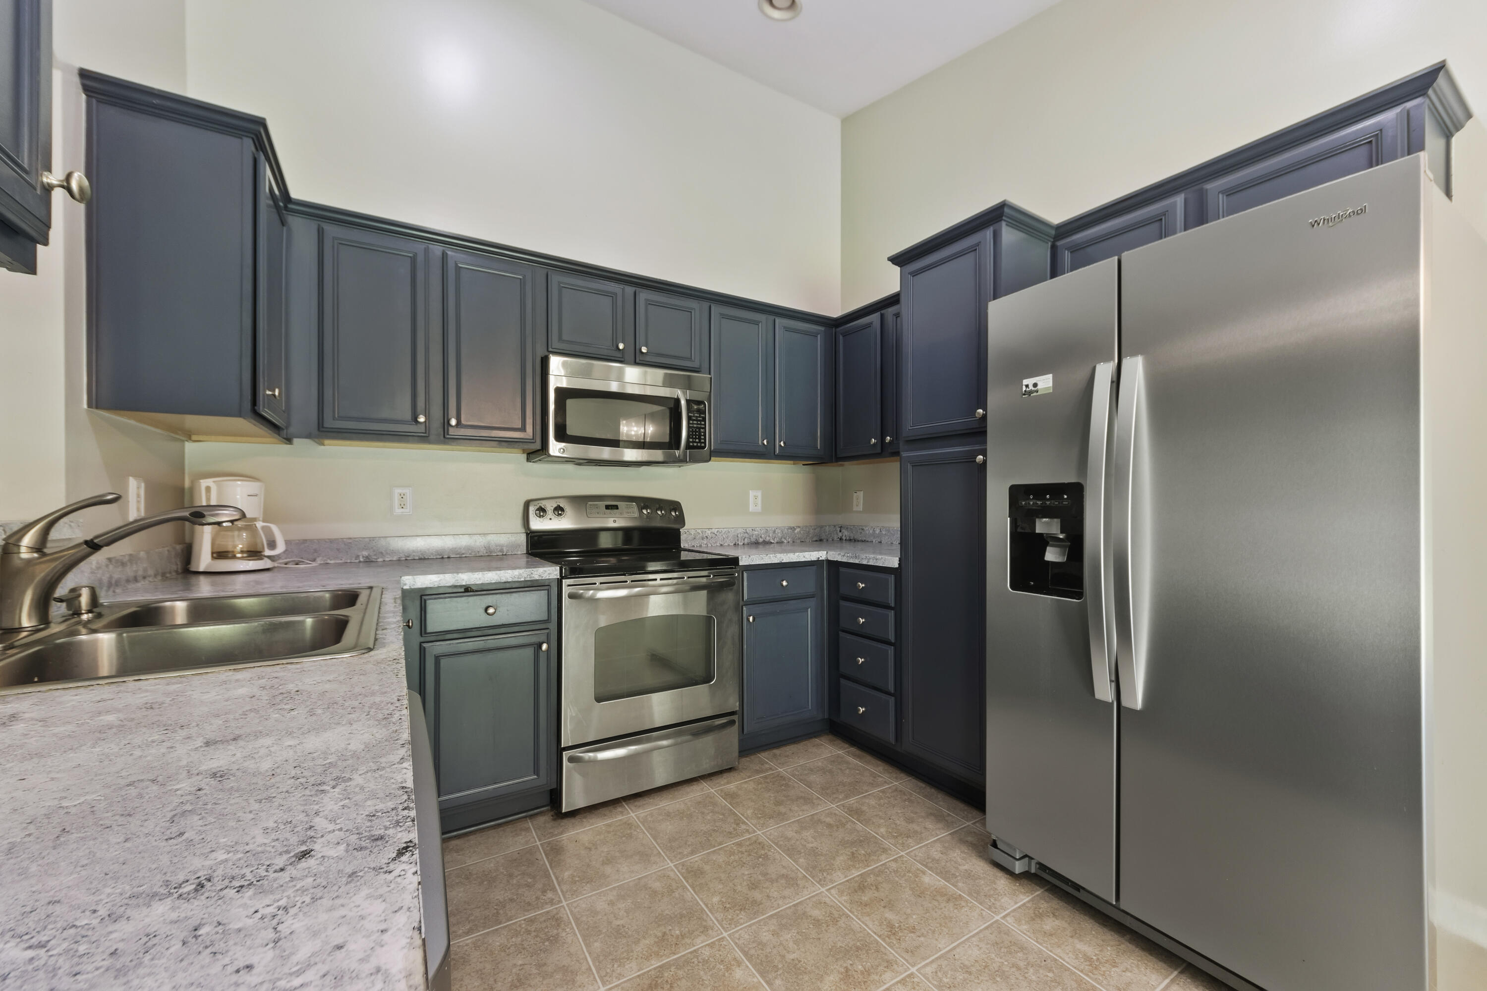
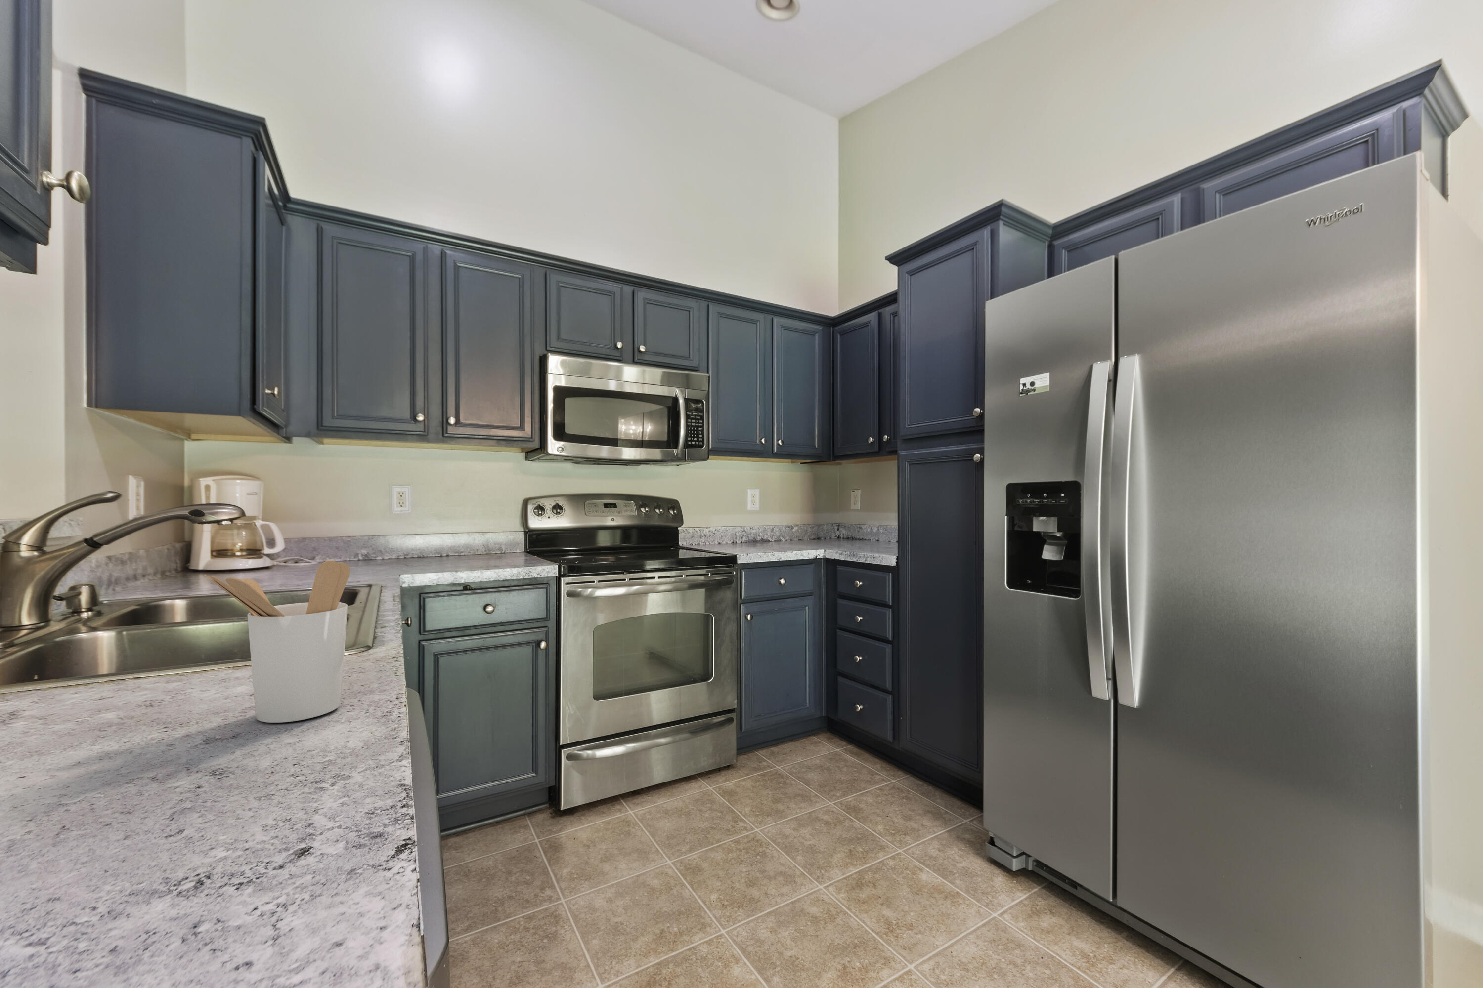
+ utensil holder [204,560,351,723]
